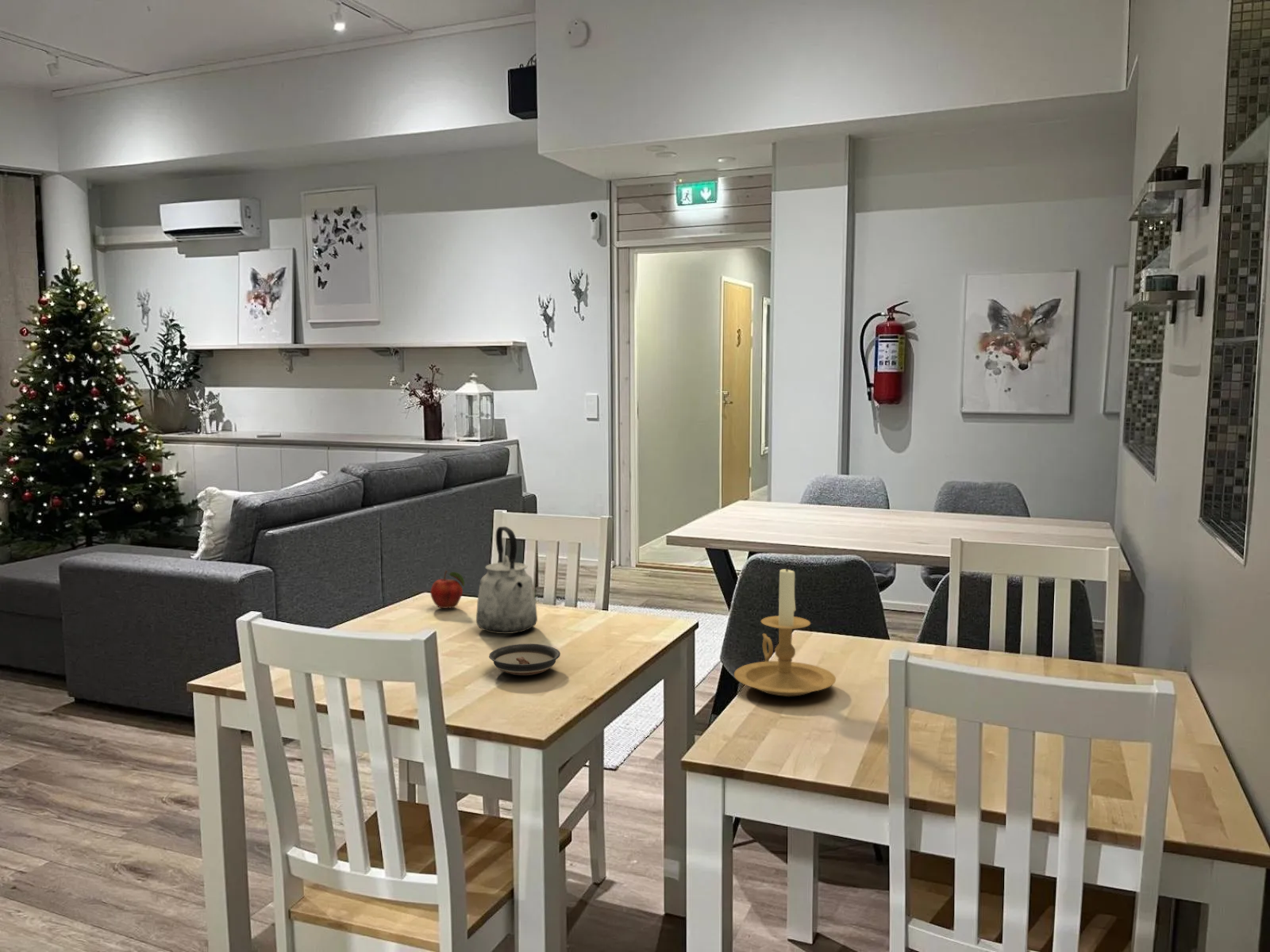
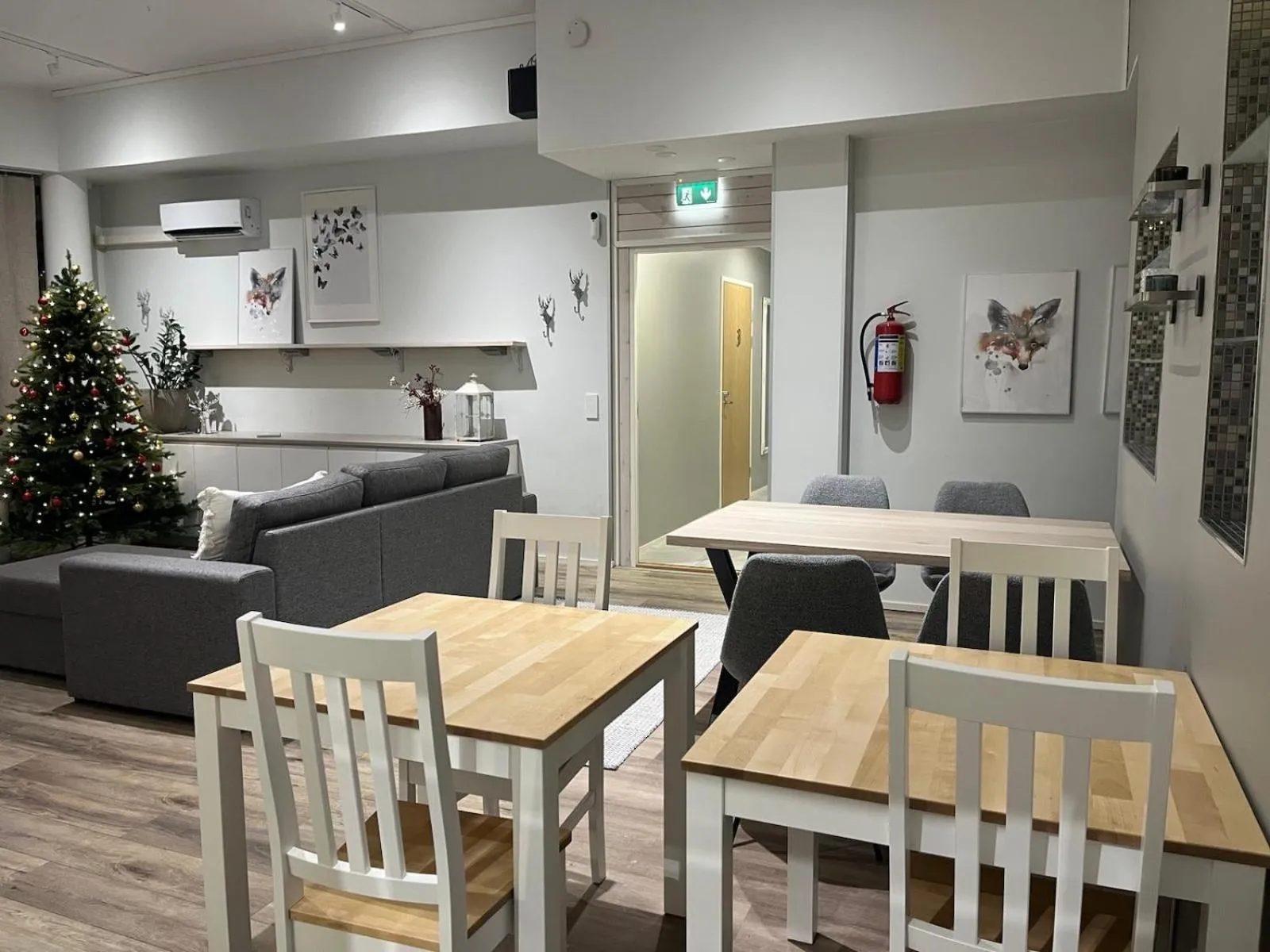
- candle holder [733,564,837,697]
- saucer [488,643,561,676]
- kettle [475,526,538,635]
- fruit [429,570,465,609]
